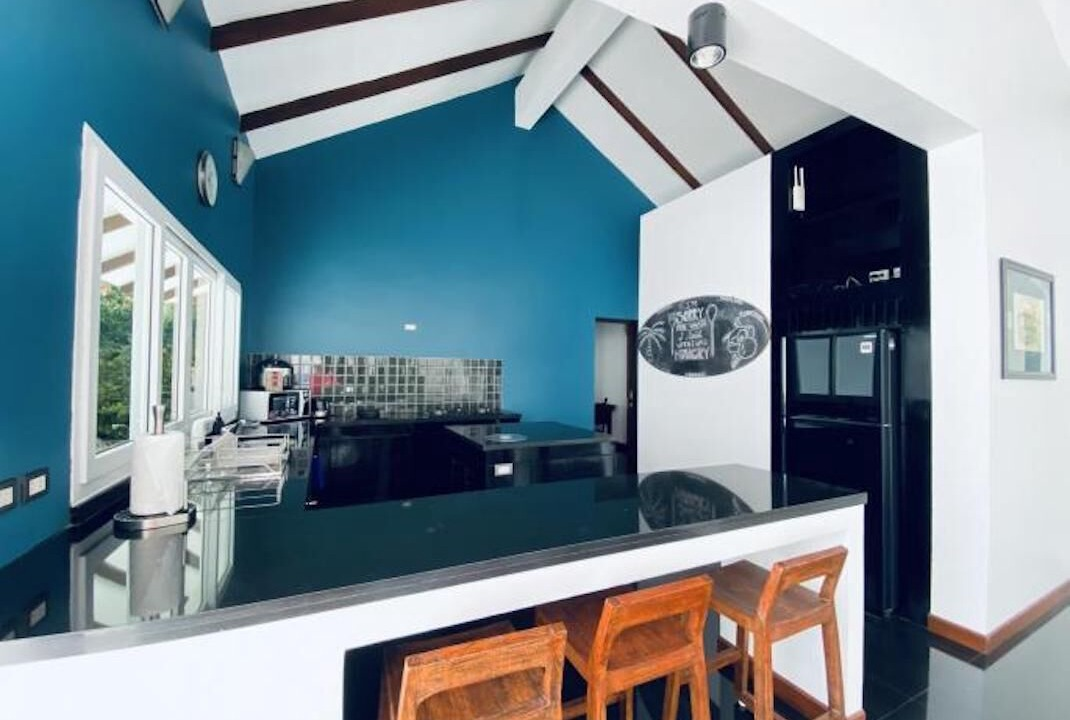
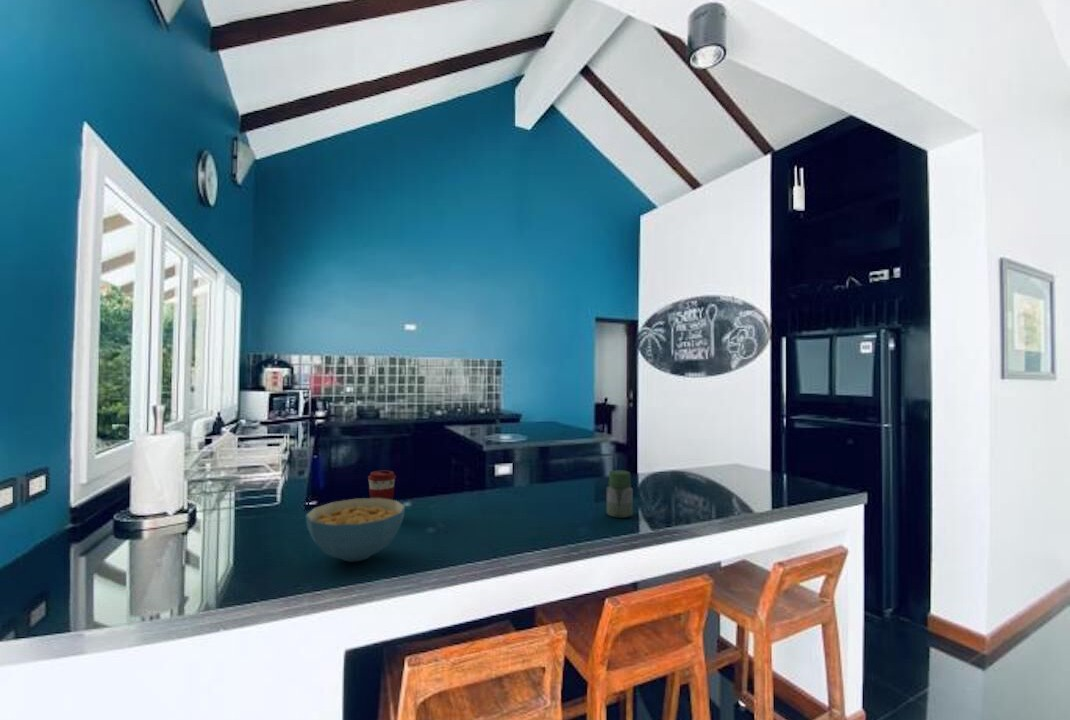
+ jar [606,469,634,519]
+ cereal bowl [305,497,406,563]
+ coffee cup [367,470,397,500]
